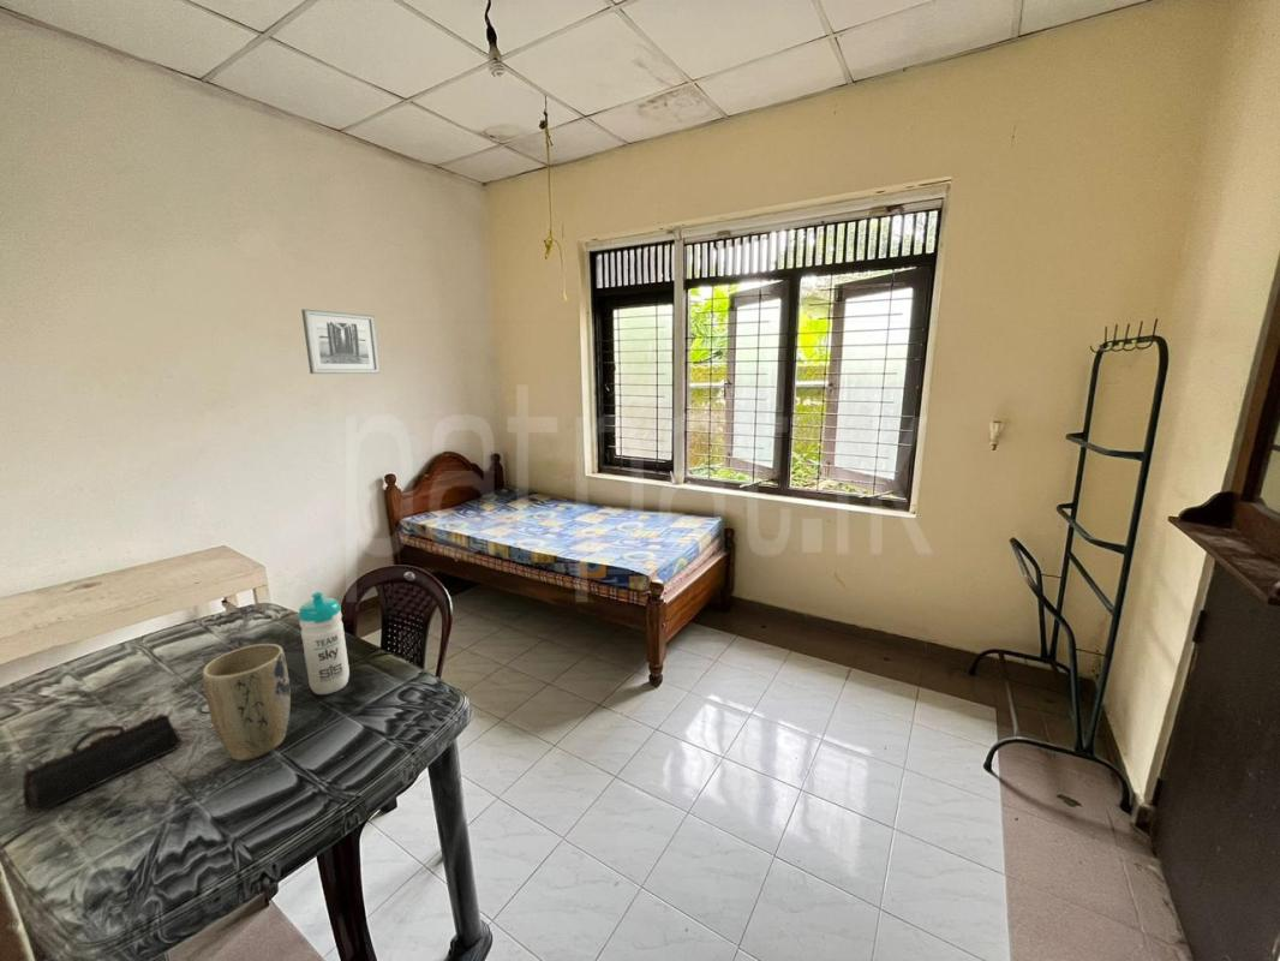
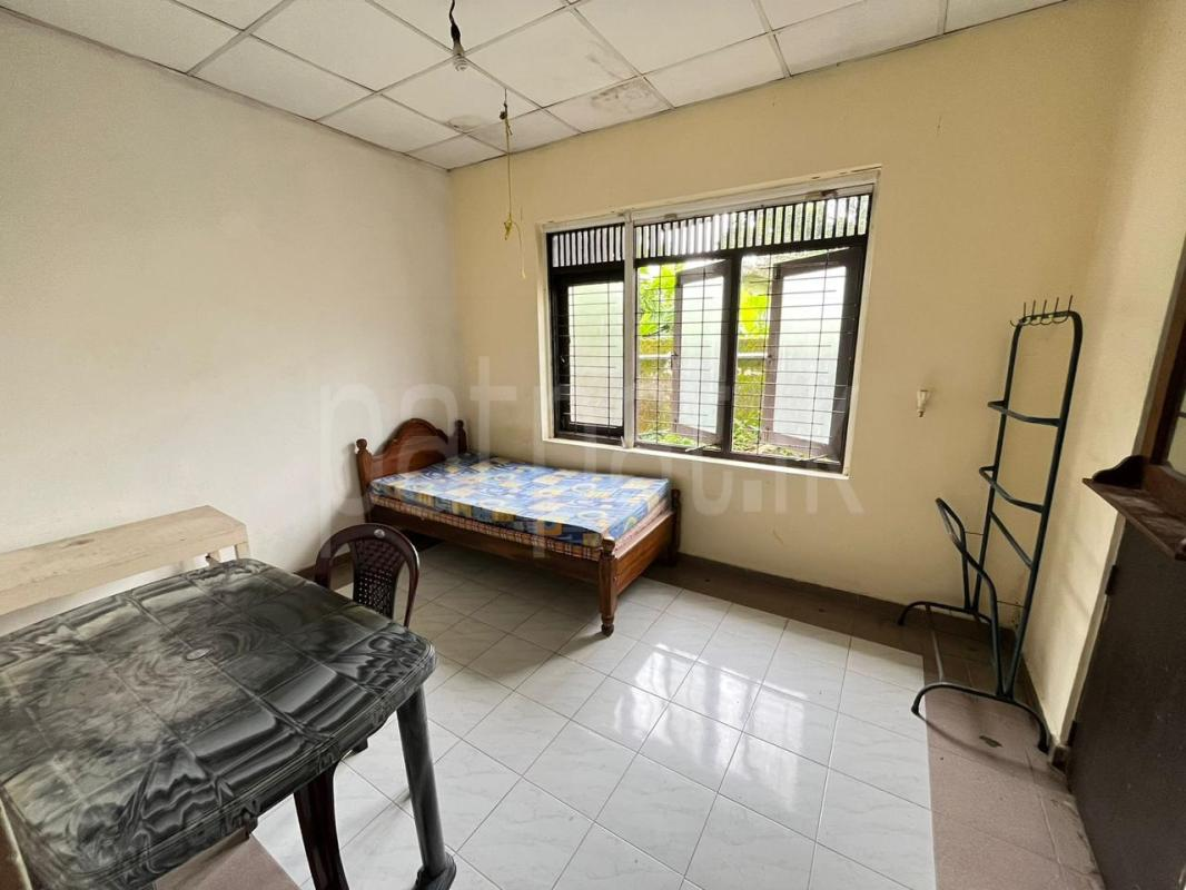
- plant pot [202,643,292,762]
- water bottle [297,591,351,696]
- wall art [300,309,382,375]
- pencil case [22,714,183,813]
